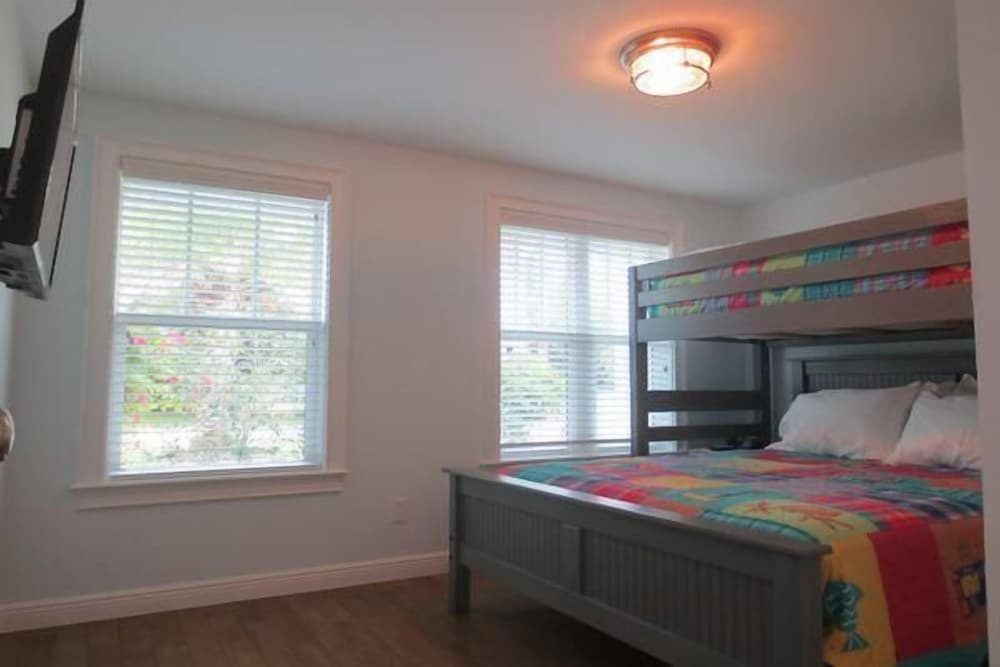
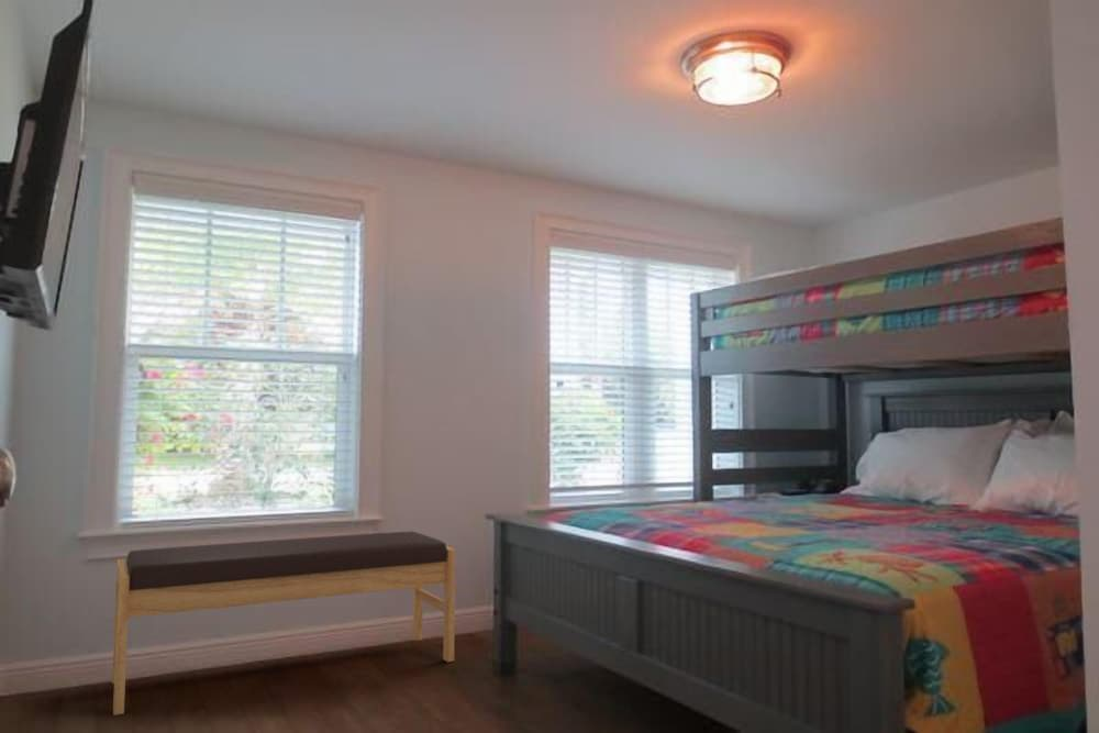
+ bench [111,531,456,717]
